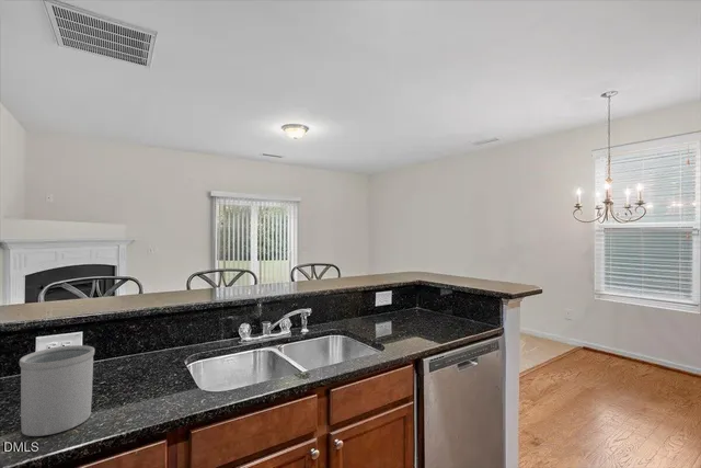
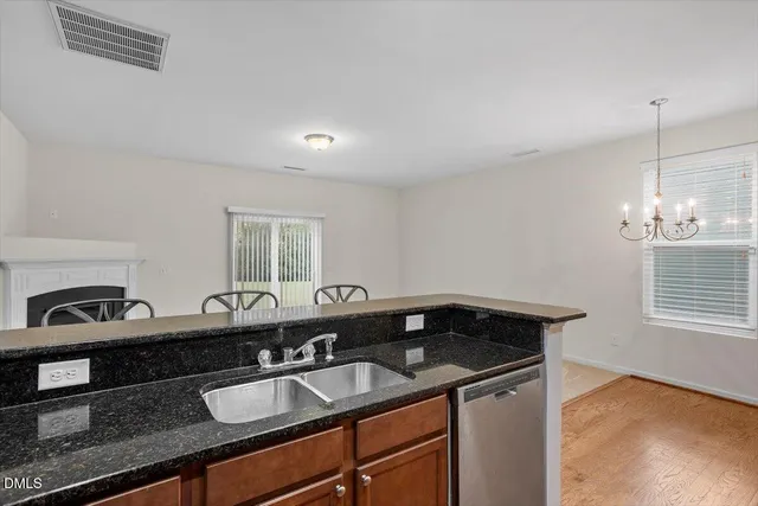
- utensil holder [19,344,95,437]
